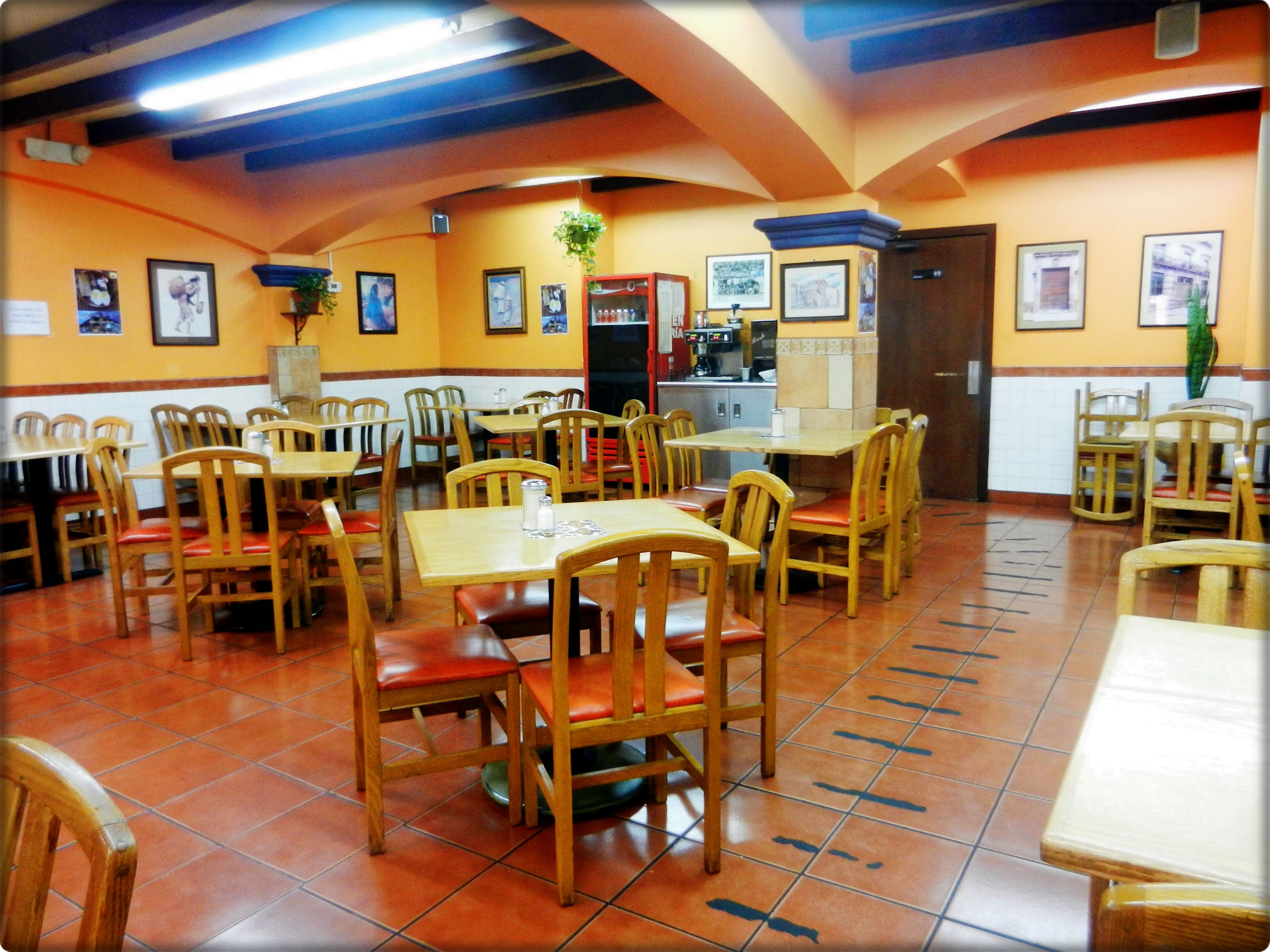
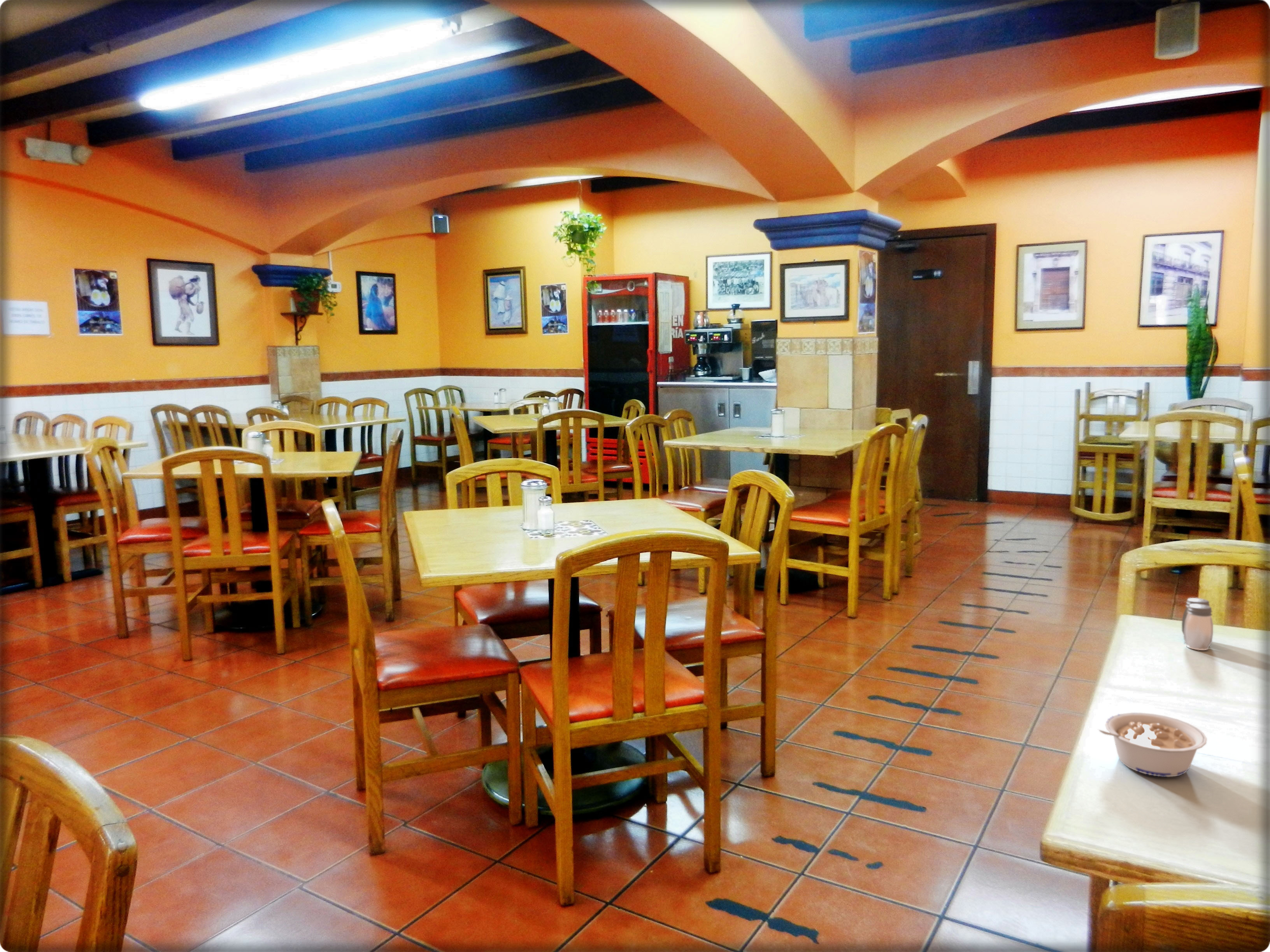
+ legume [1097,712,1207,777]
+ salt and pepper shaker [1181,597,1214,651]
